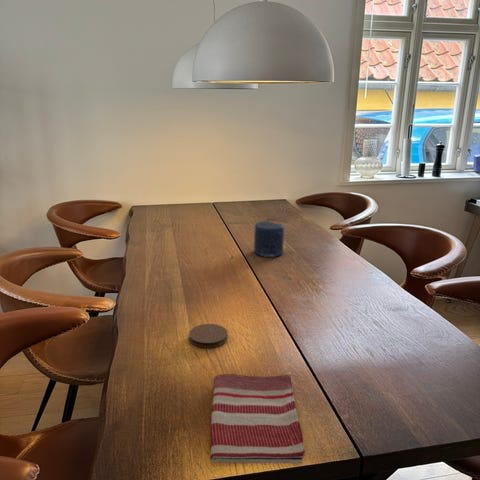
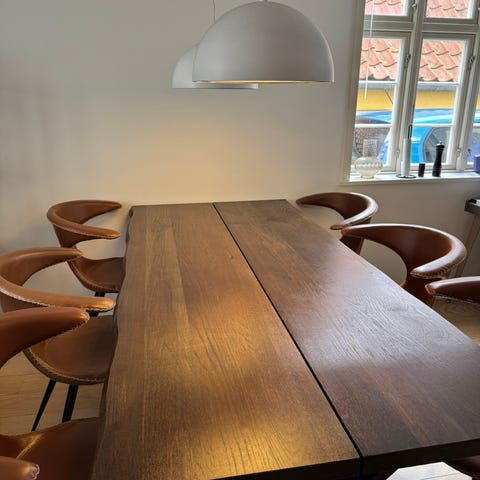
- candle [253,220,285,258]
- coaster [188,323,229,349]
- dish towel [209,373,306,464]
